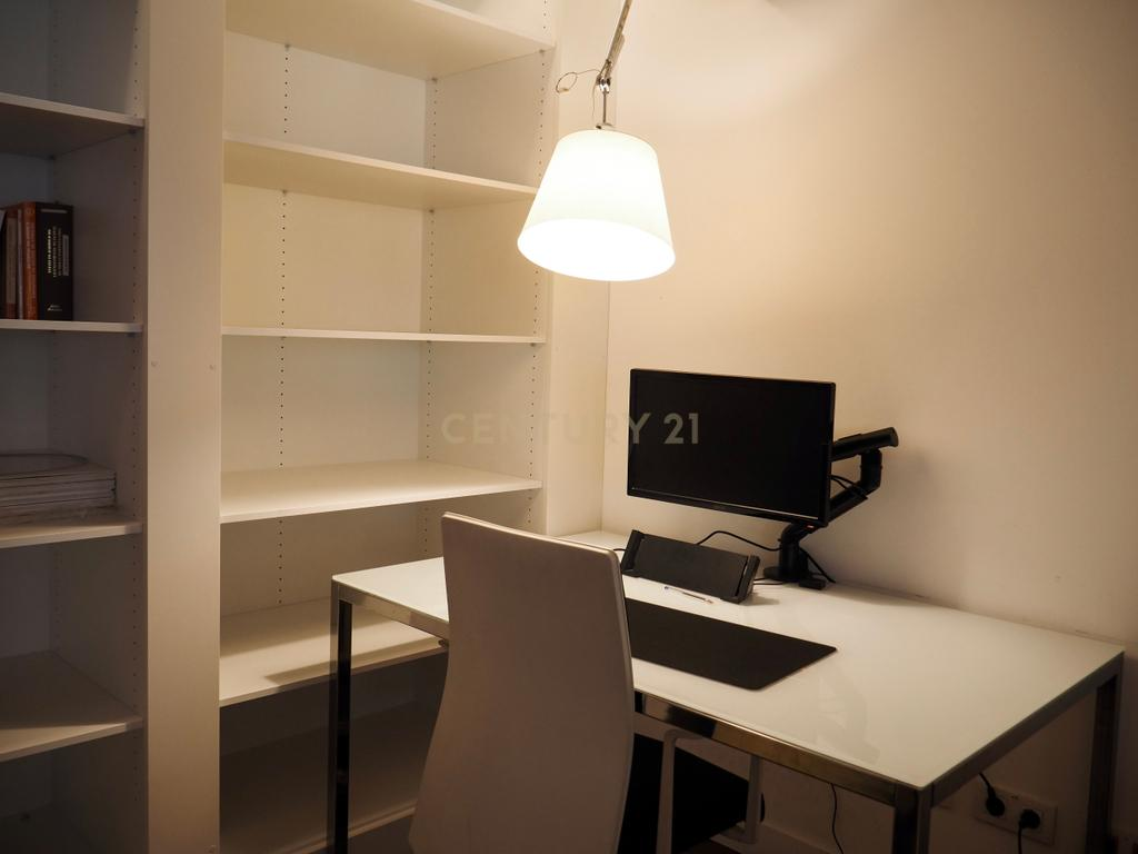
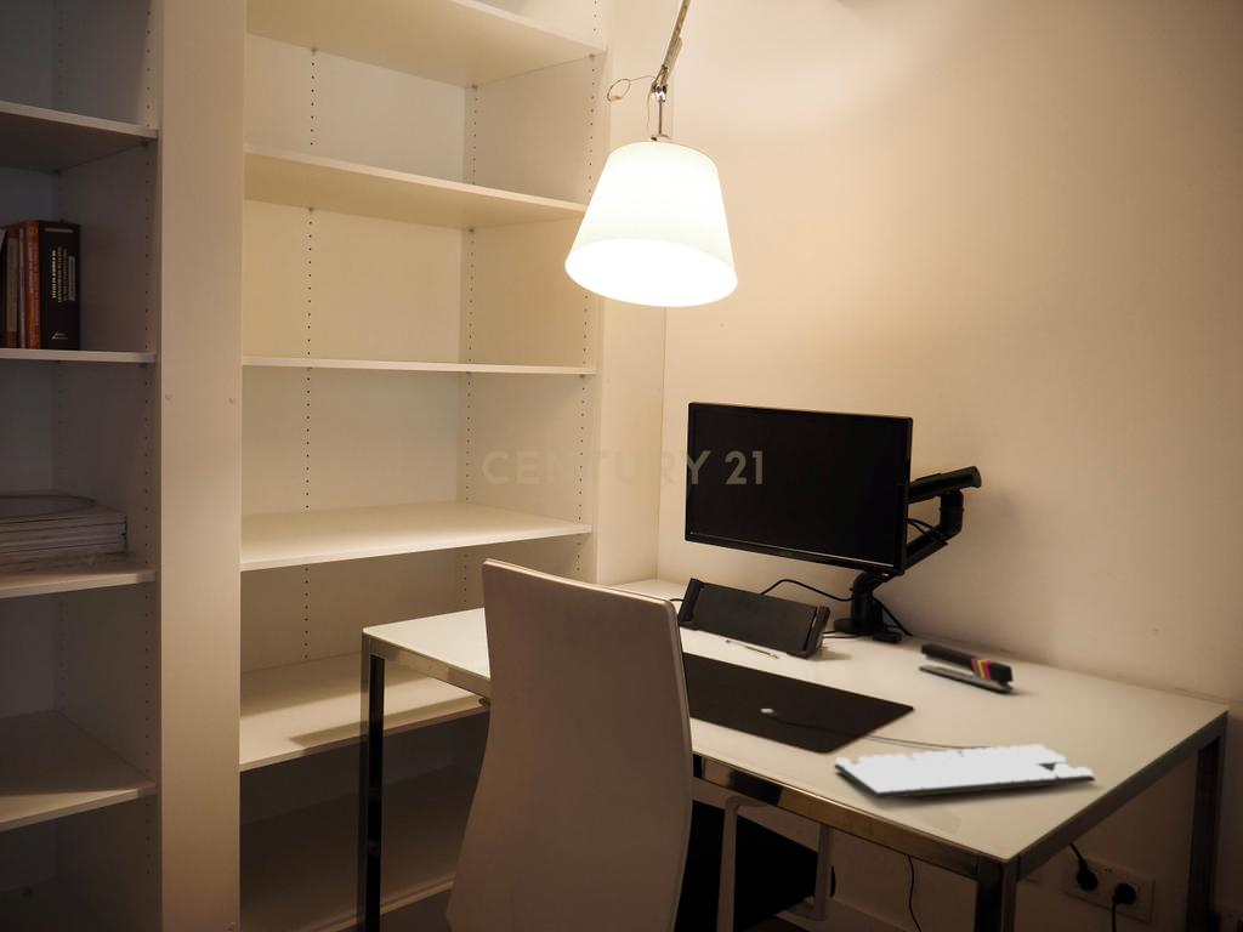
+ stapler [918,642,1015,693]
+ keyboard [760,707,1096,800]
